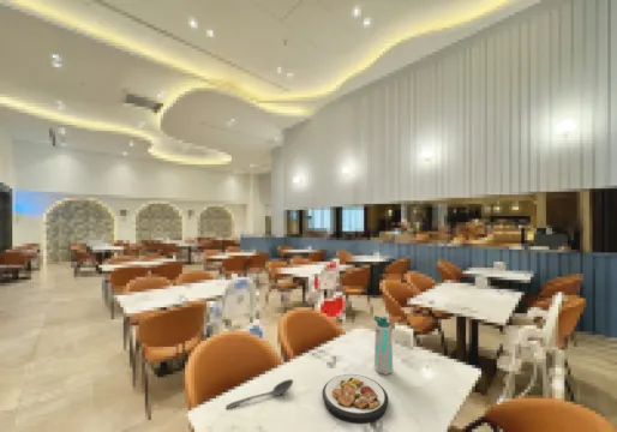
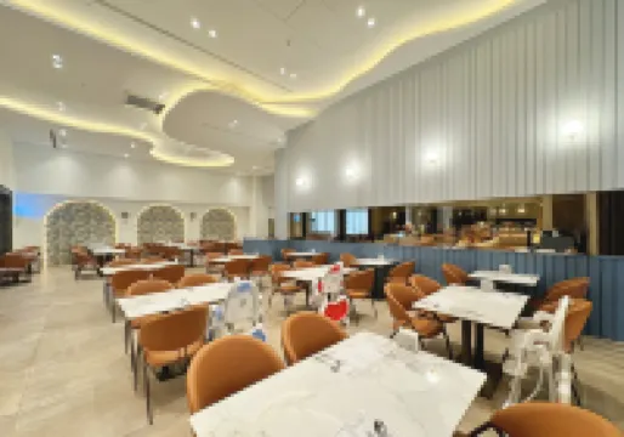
- stirrer [224,378,294,409]
- plate [322,373,389,425]
- water bottle [371,313,394,376]
